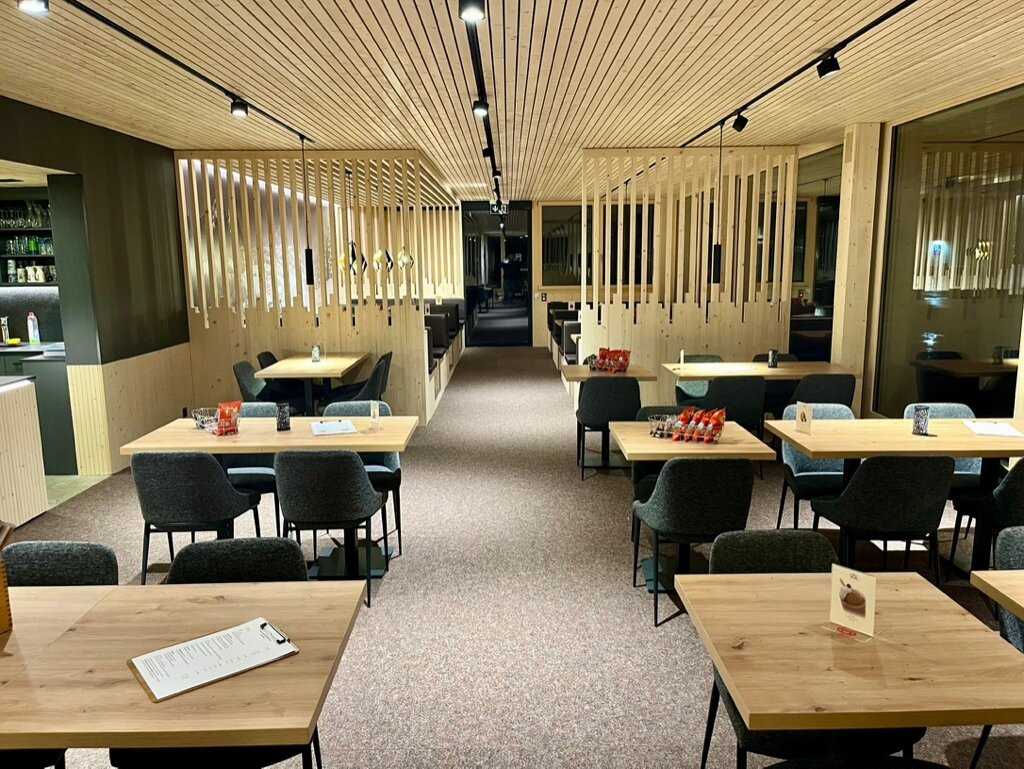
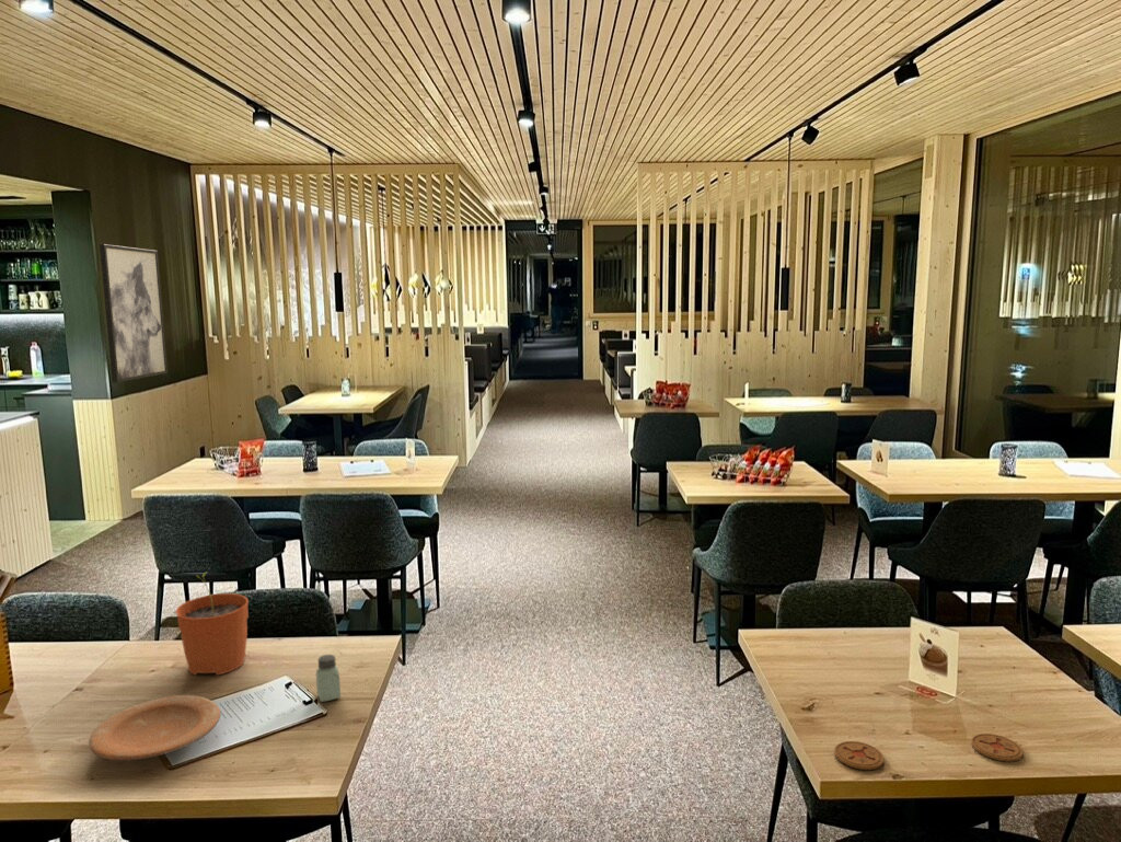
+ wall art [99,243,169,383]
+ coaster [970,733,1025,762]
+ plate [88,694,221,761]
+ saltshaker [315,654,342,703]
+ coaster [833,740,885,771]
+ plant pot [175,572,250,677]
